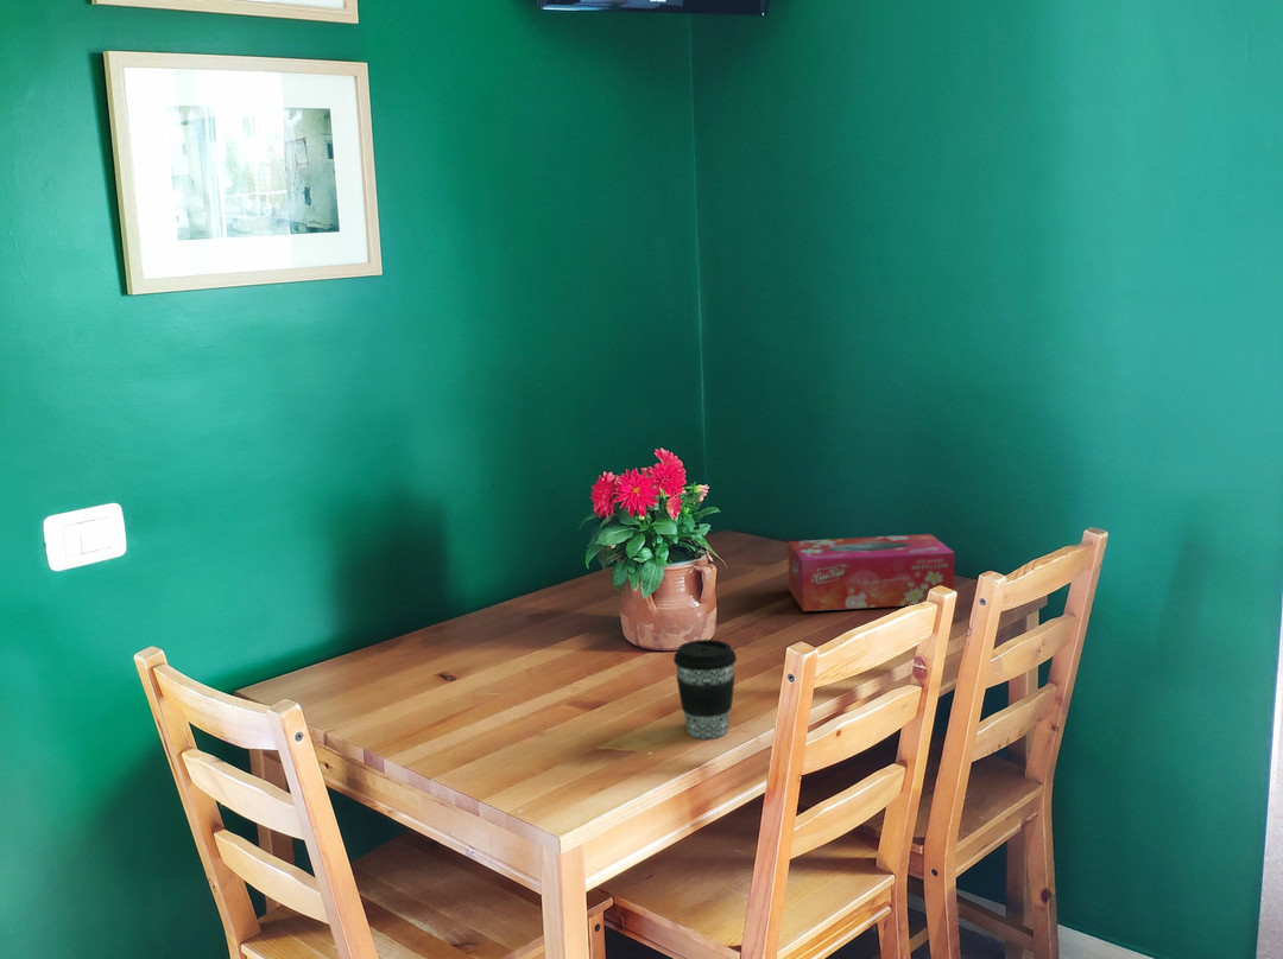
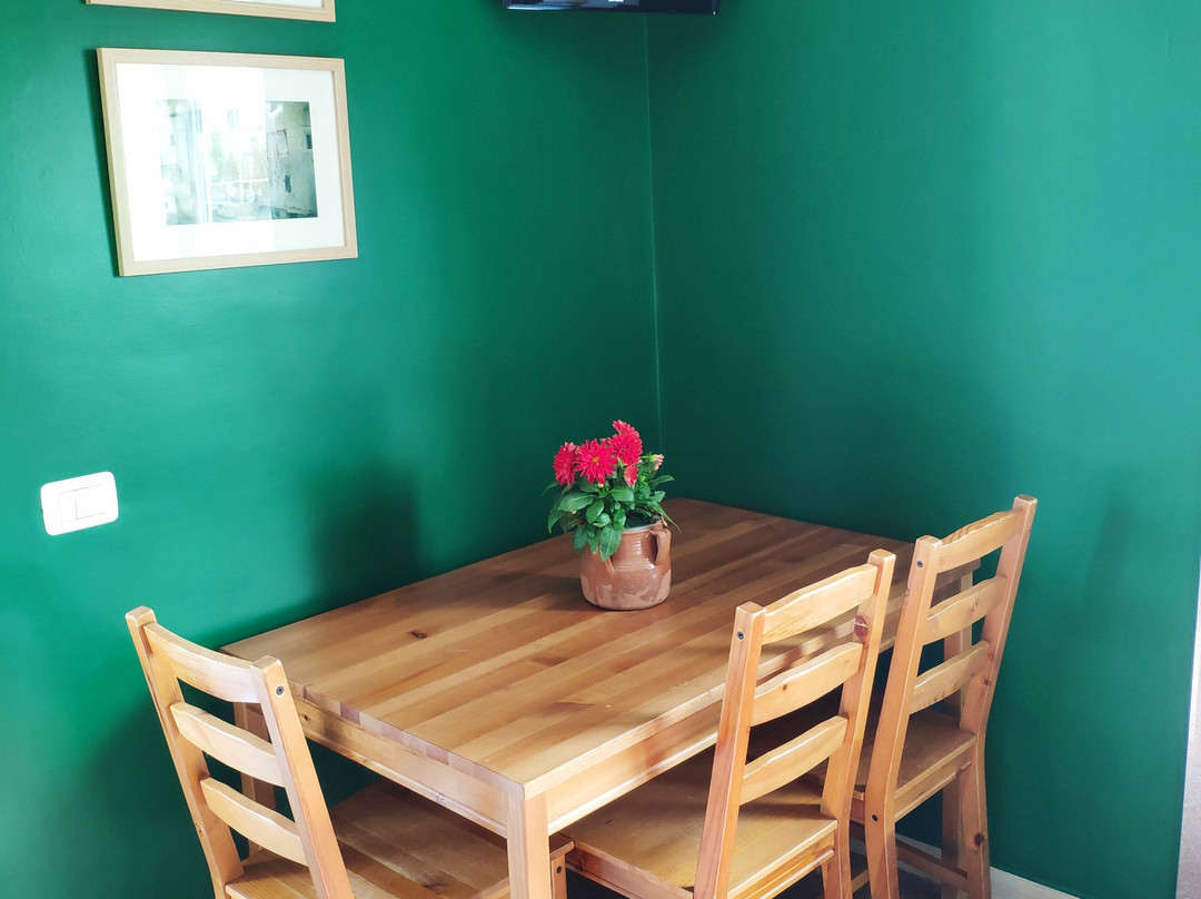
- coffee cup [672,639,738,741]
- tissue box [786,533,955,612]
